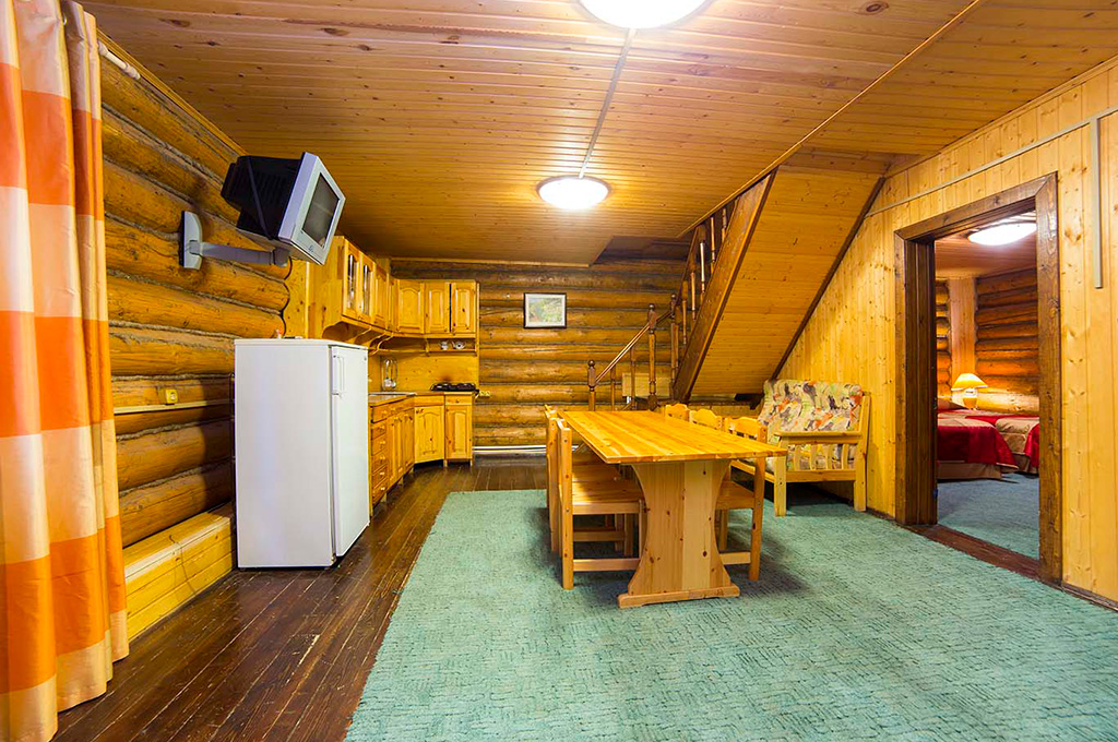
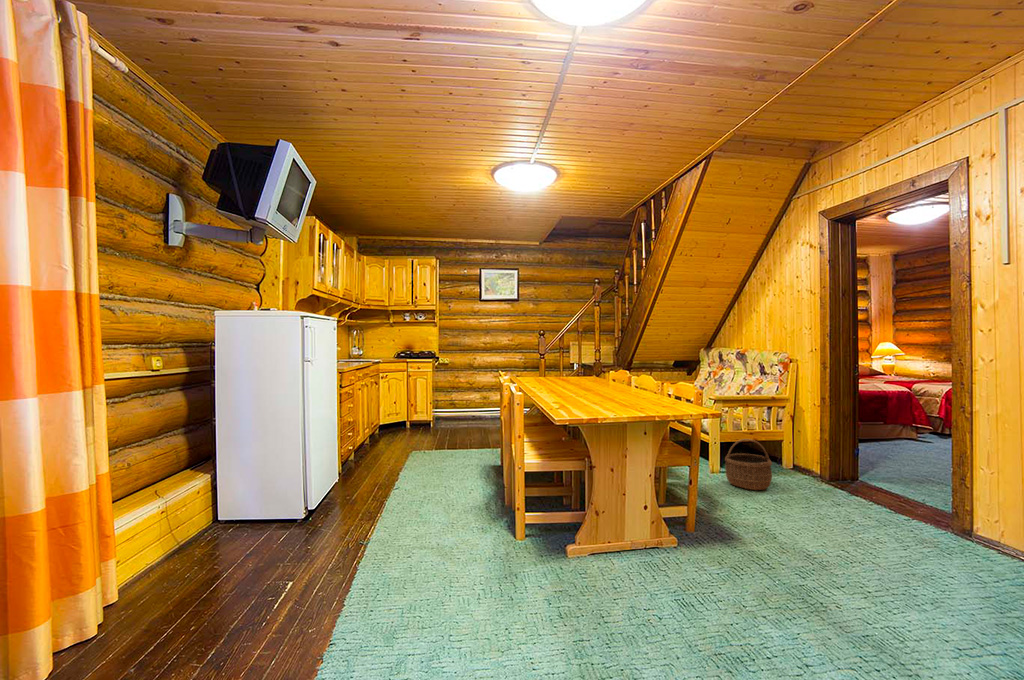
+ wicker basket [724,438,773,491]
